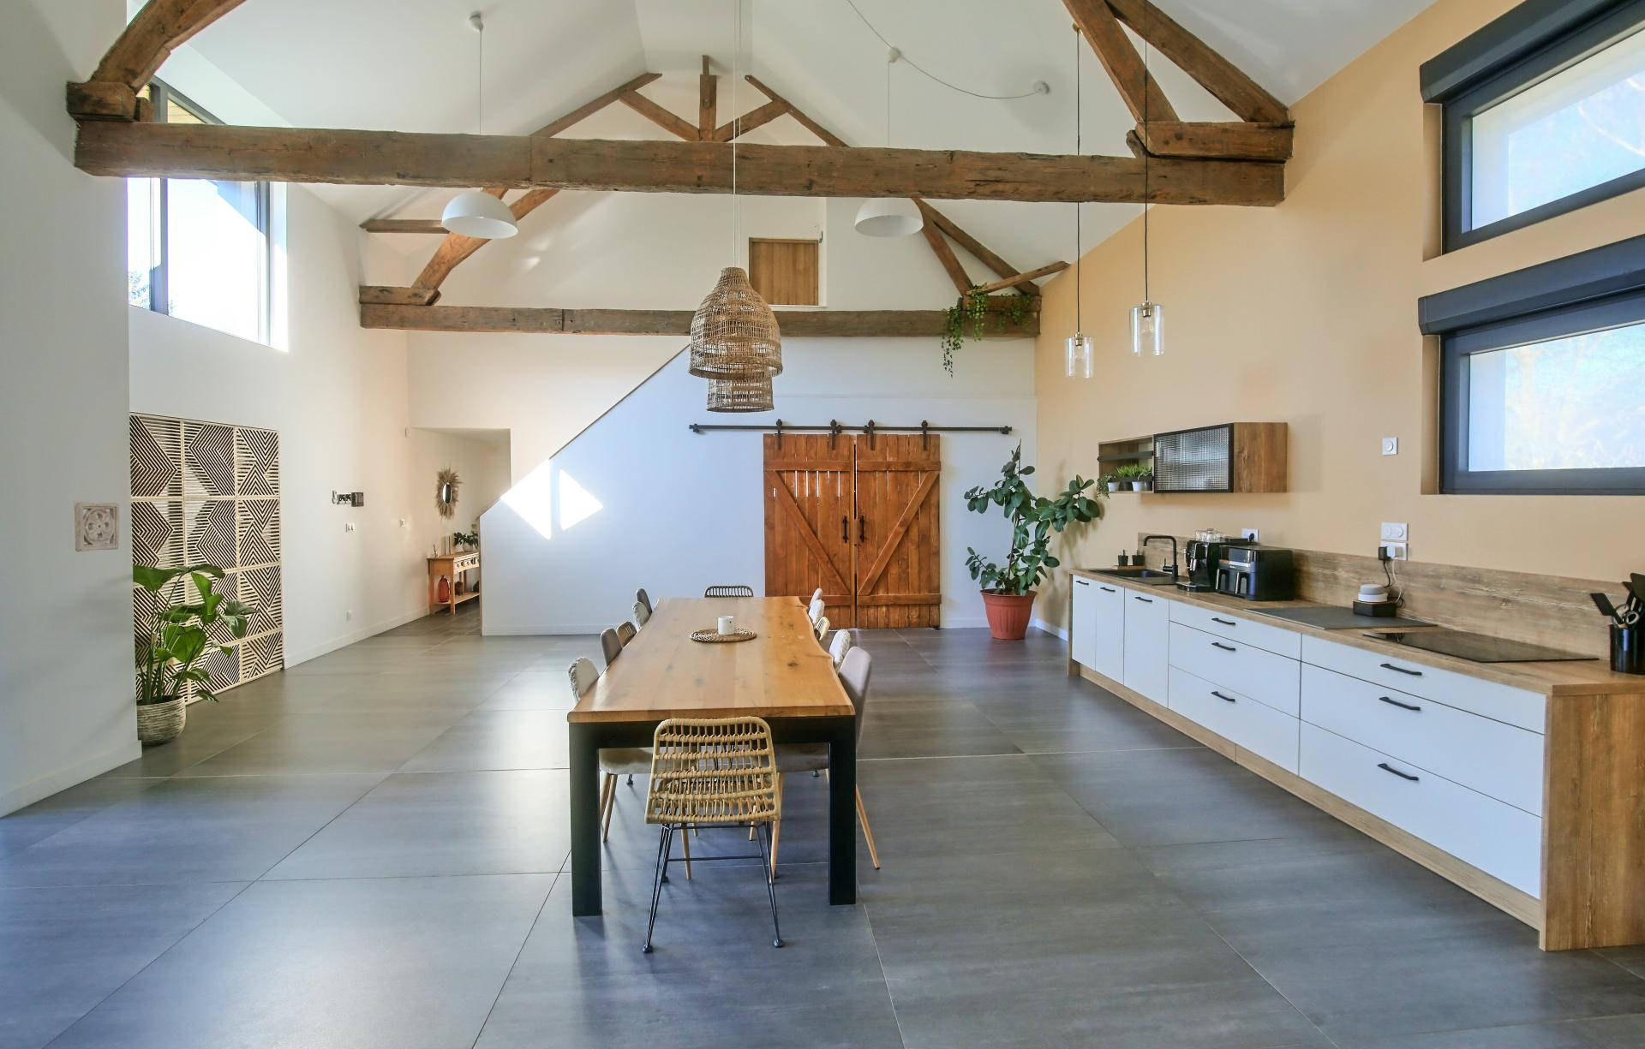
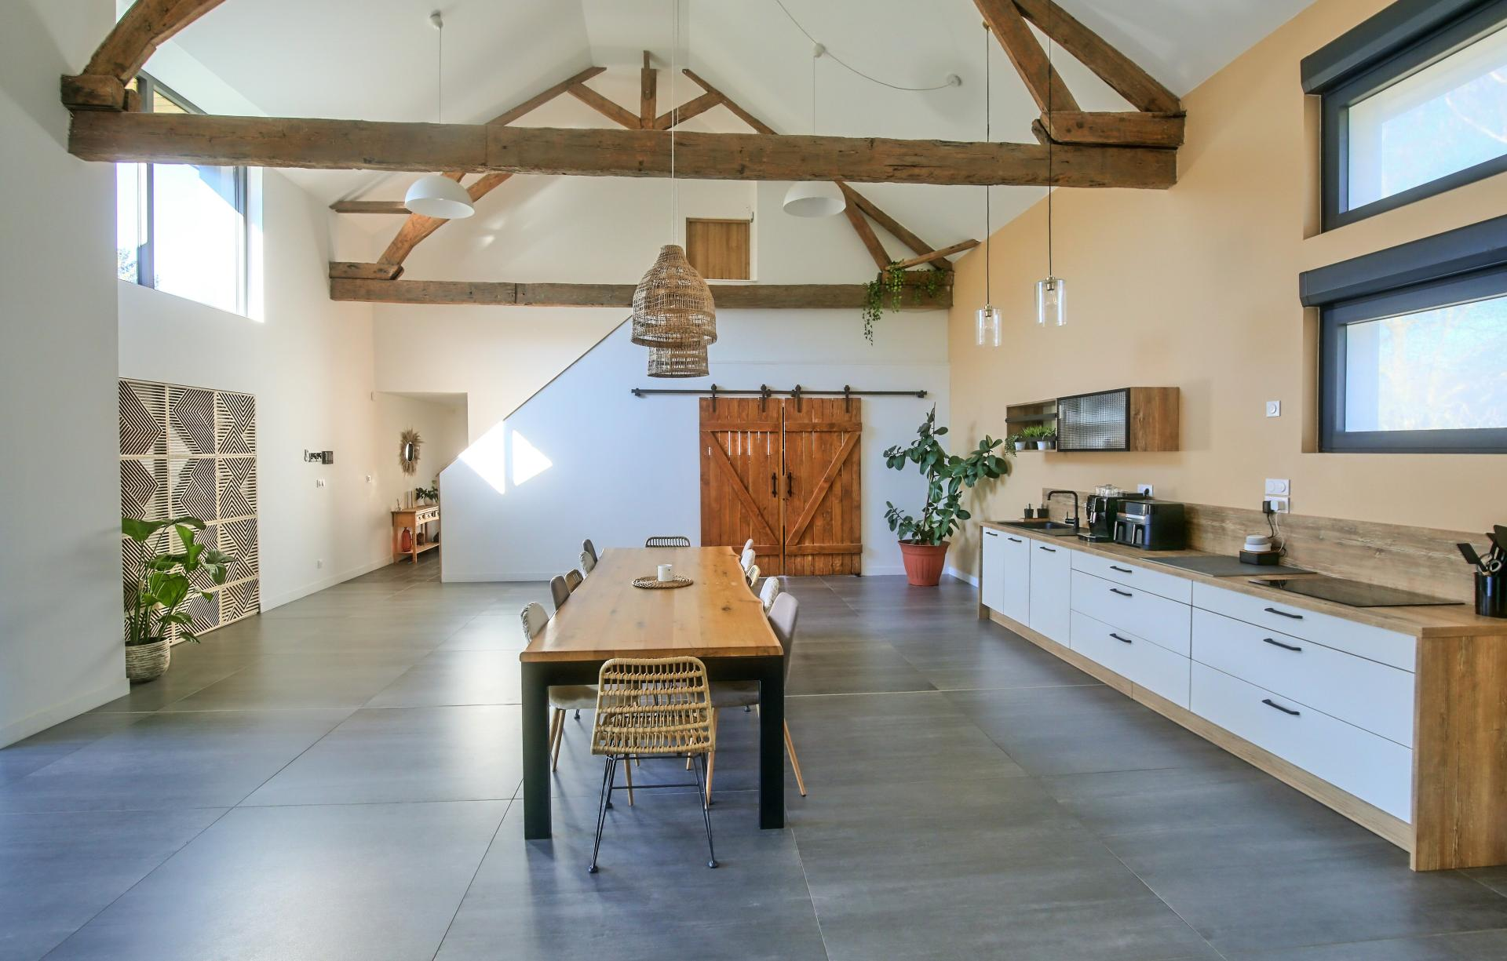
- wall ornament [73,501,120,553]
